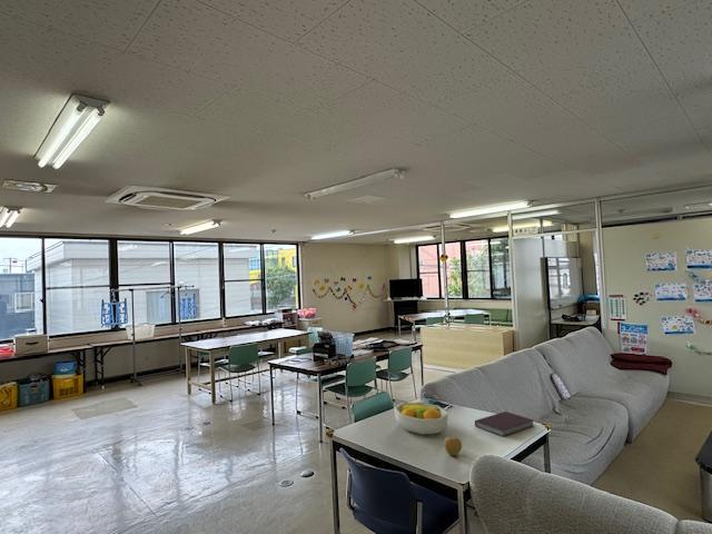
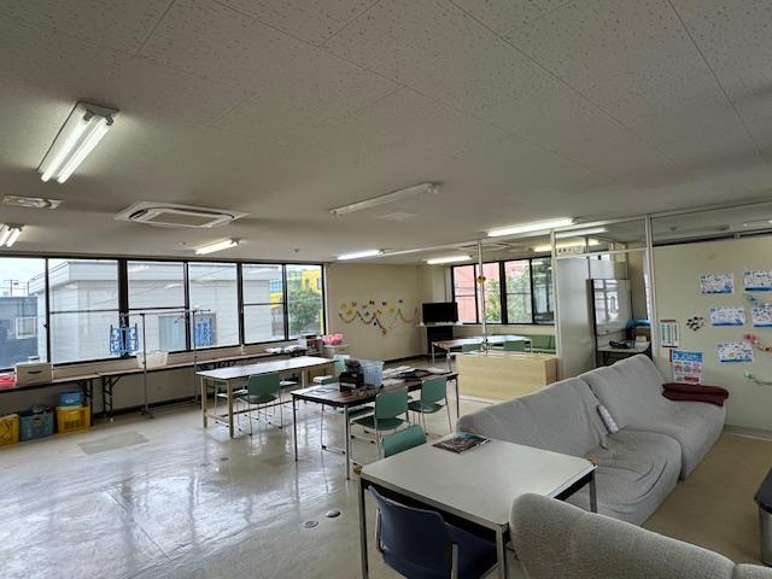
- apple [443,436,463,456]
- notebook [474,411,535,437]
- fruit bowl [393,400,449,436]
